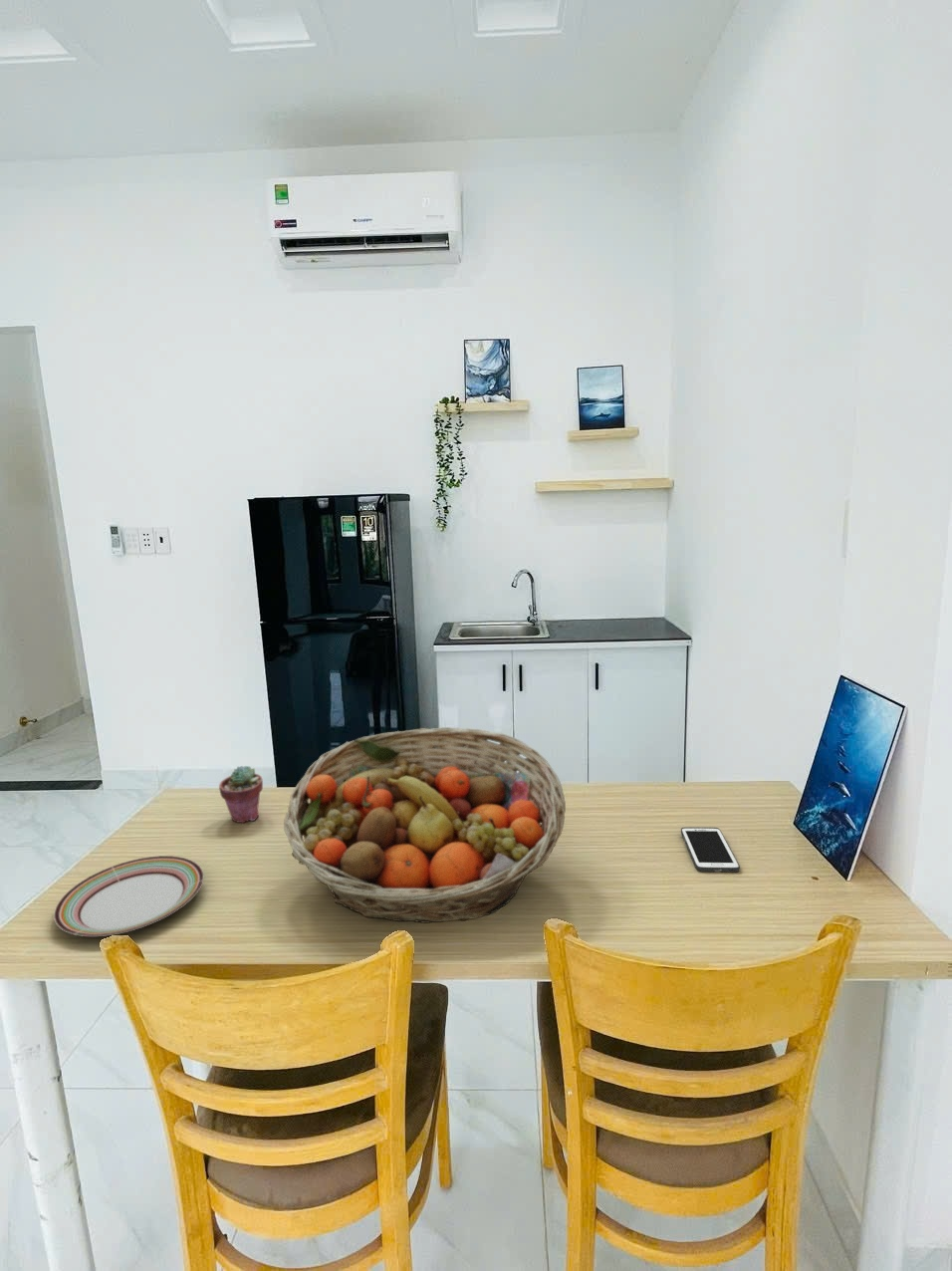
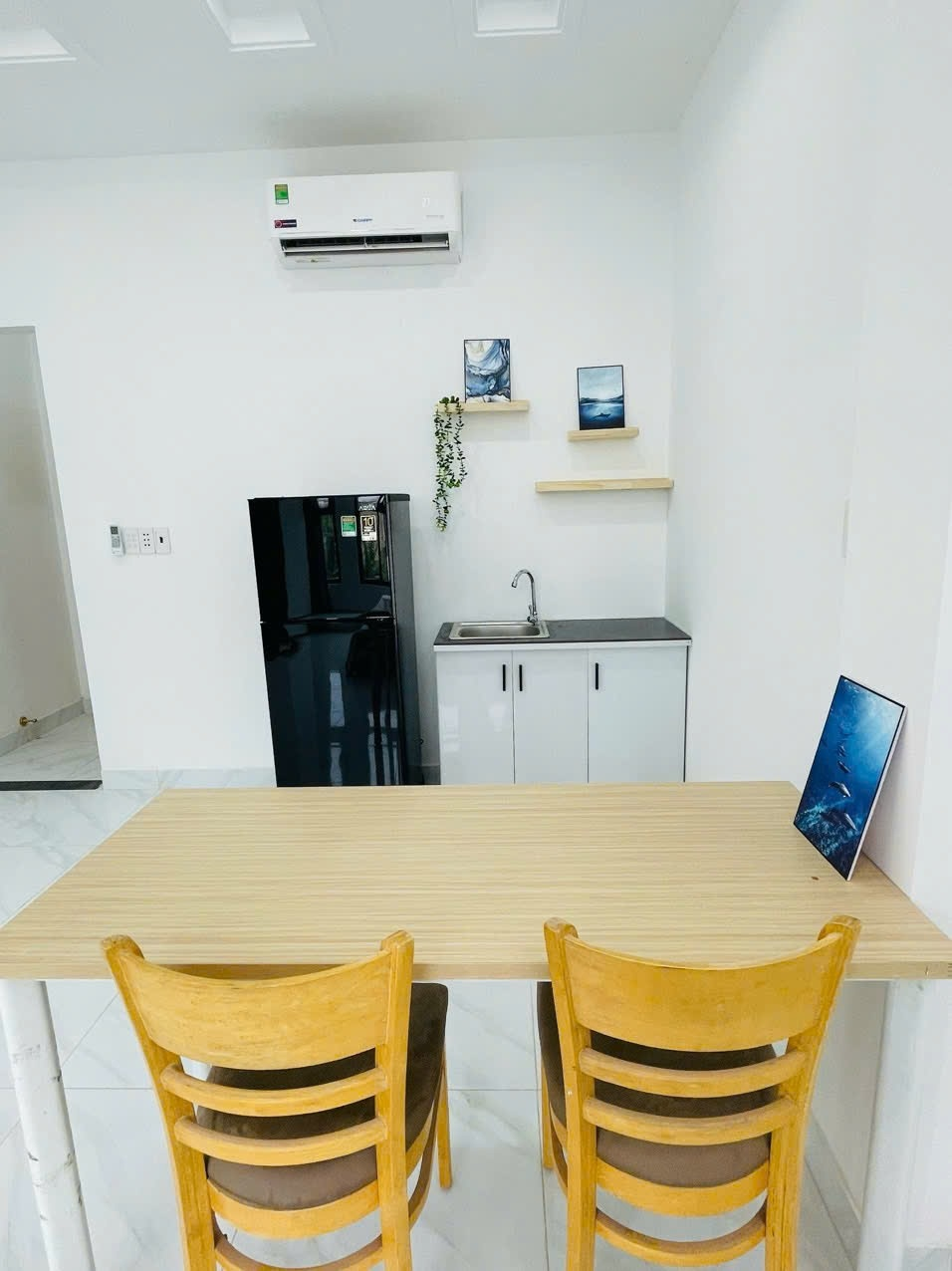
- fruit basket [283,726,567,924]
- cell phone [680,827,741,873]
- plate [53,855,205,937]
- potted succulent [218,765,264,824]
